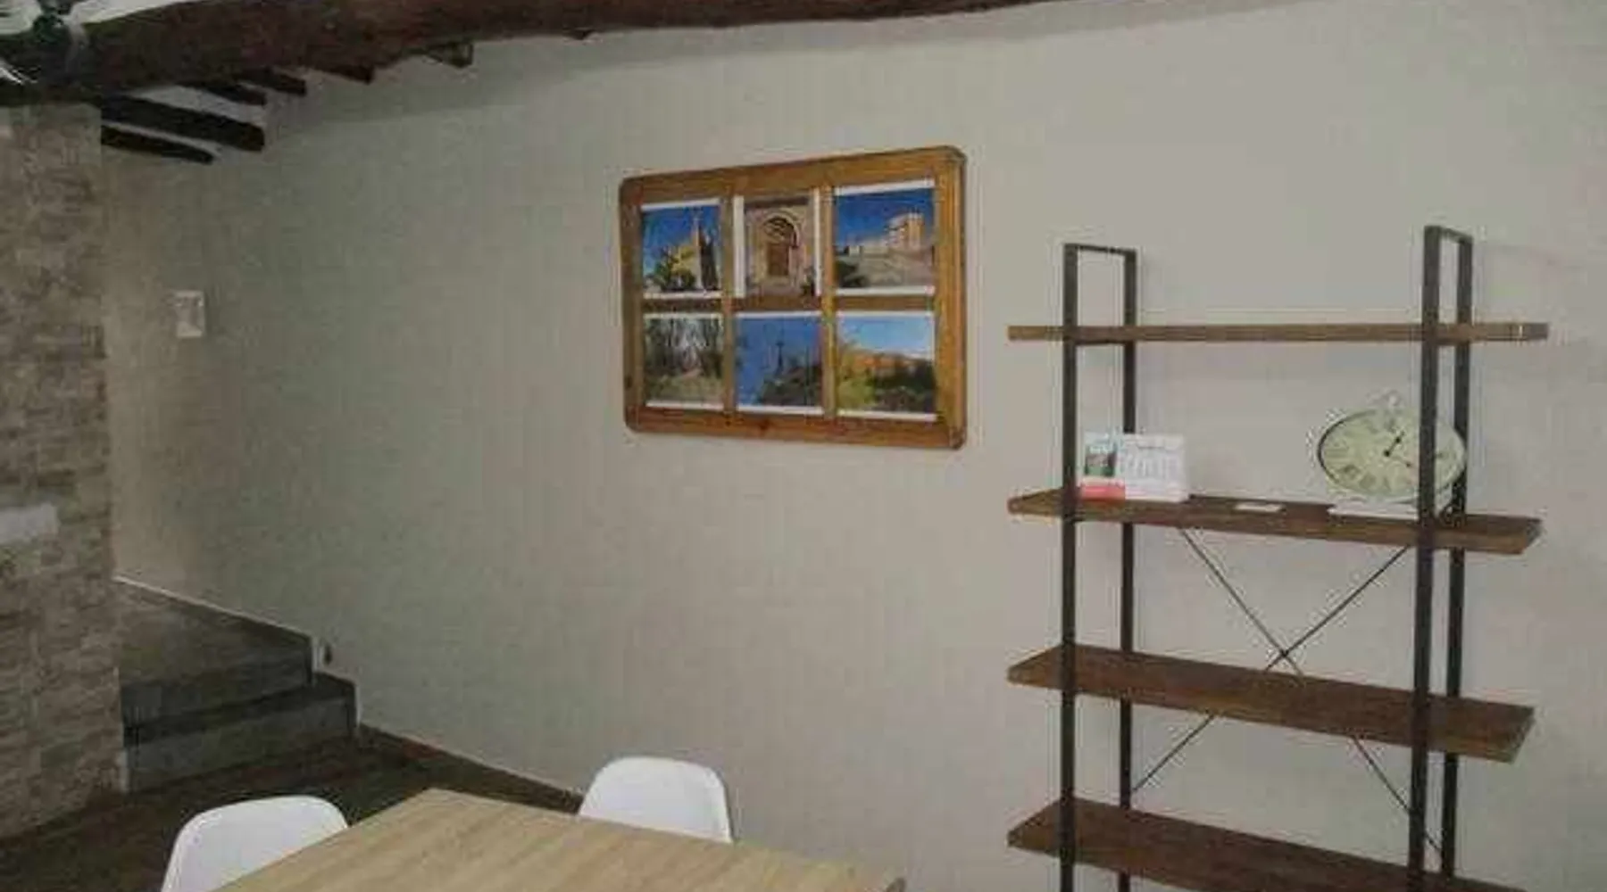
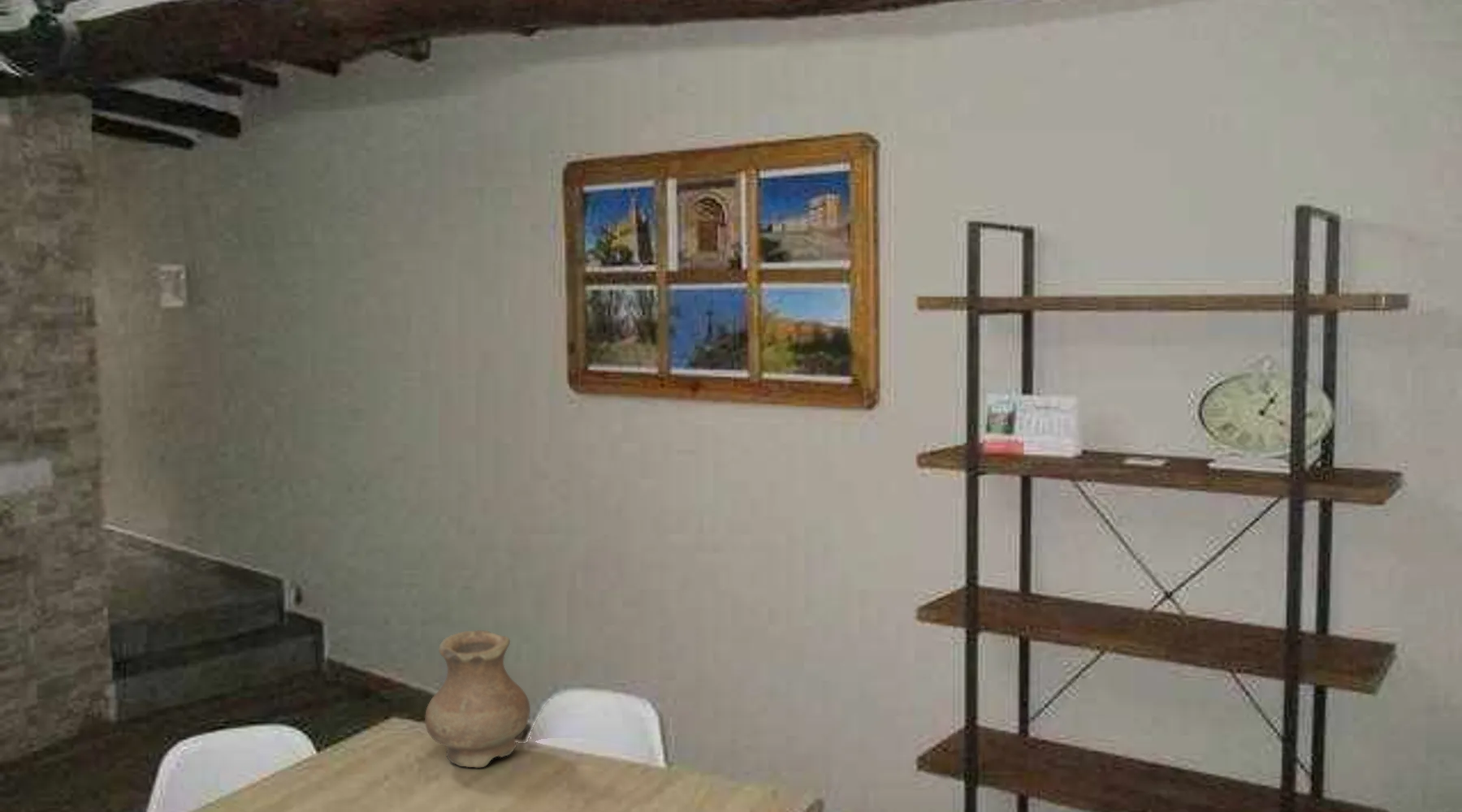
+ vase [424,629,531,768]
